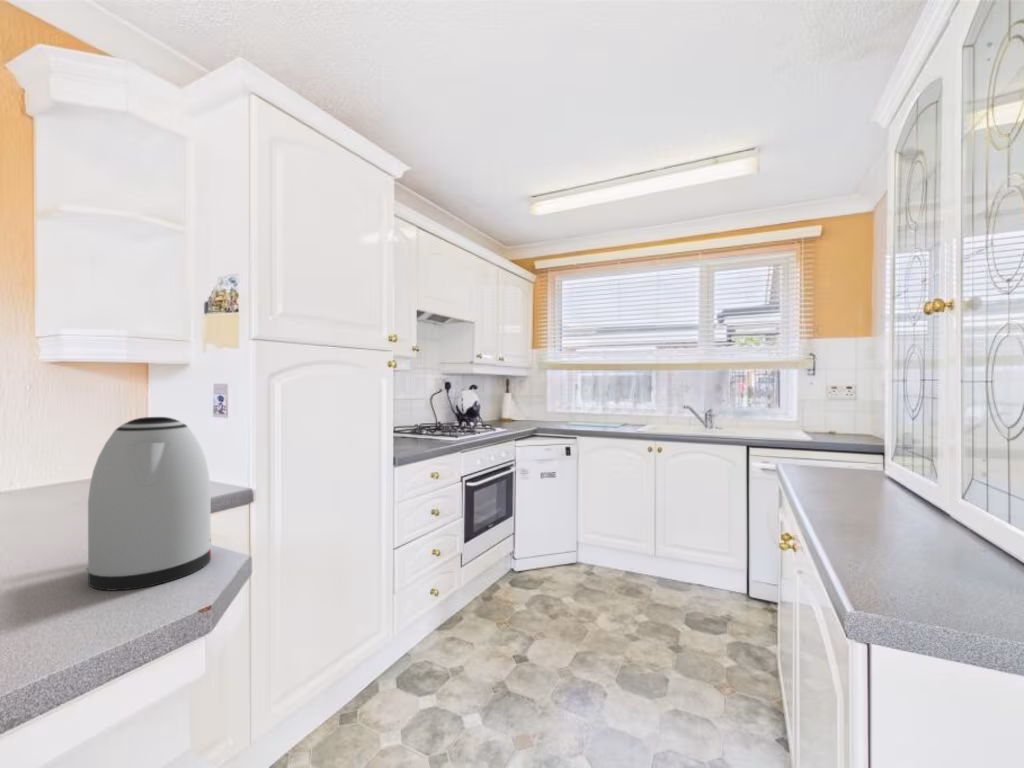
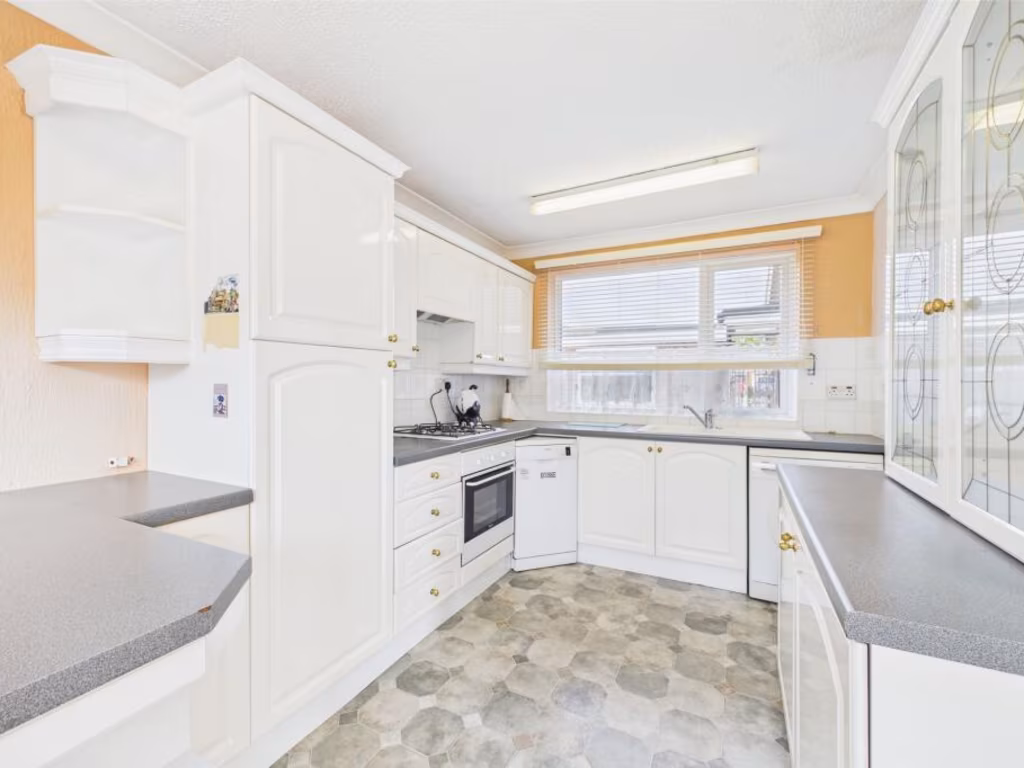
- kettle [86,416,213,592]
